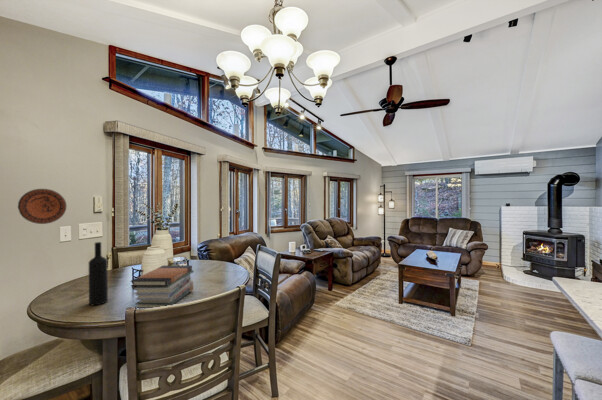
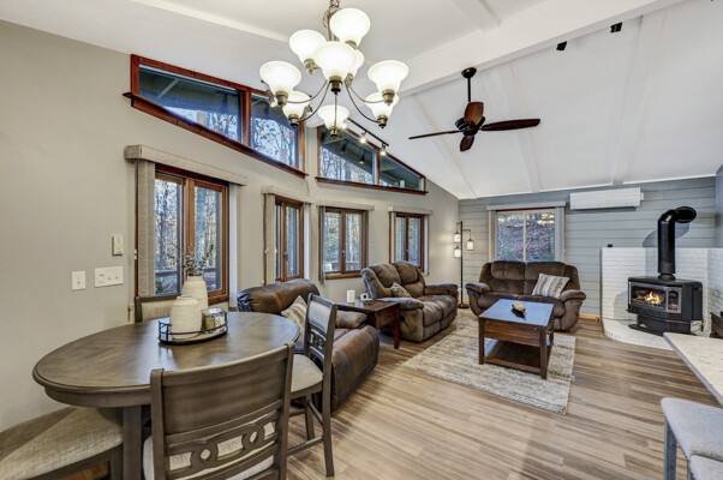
- decorative plate [17,188,67,225]
- book stack [130,265,194,309]
- wine bottle [88,241,109,306]
